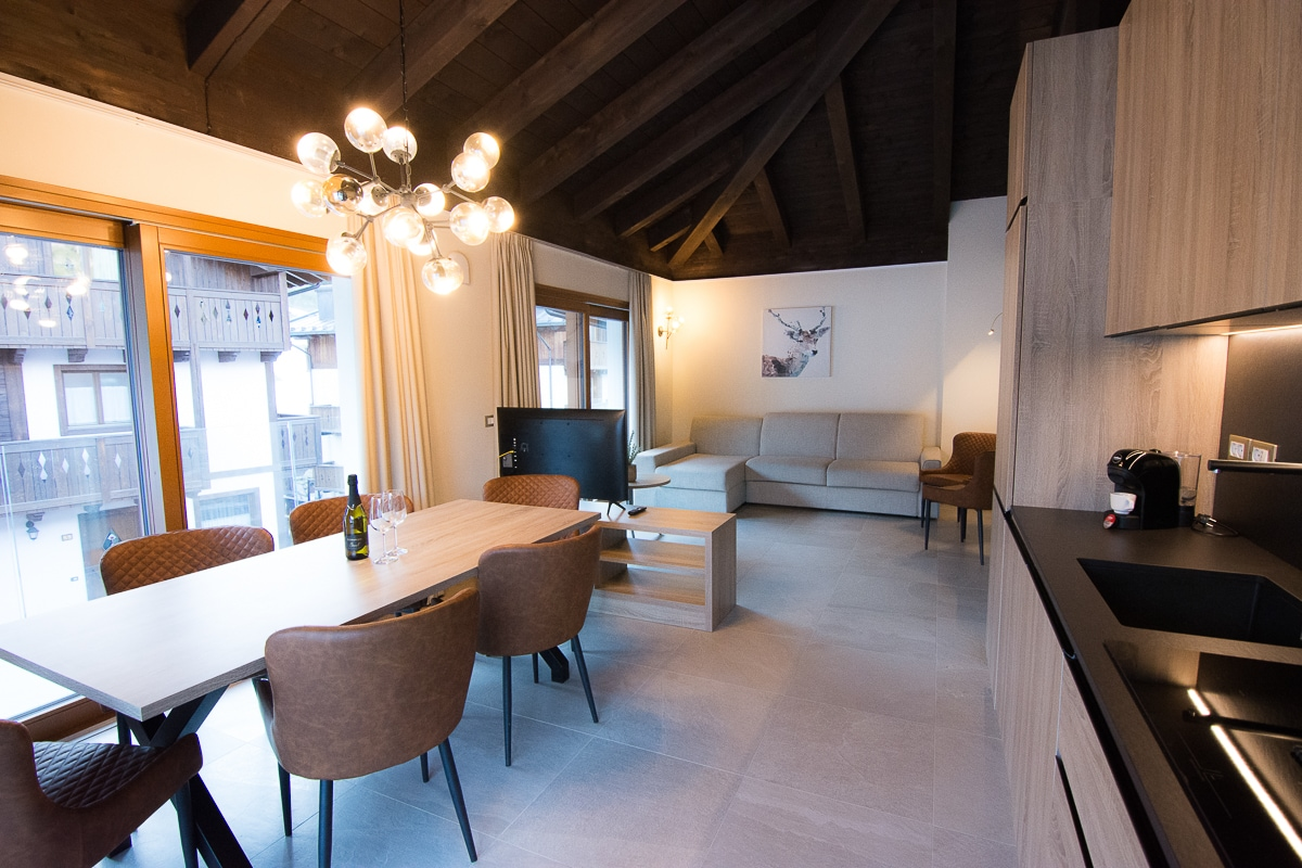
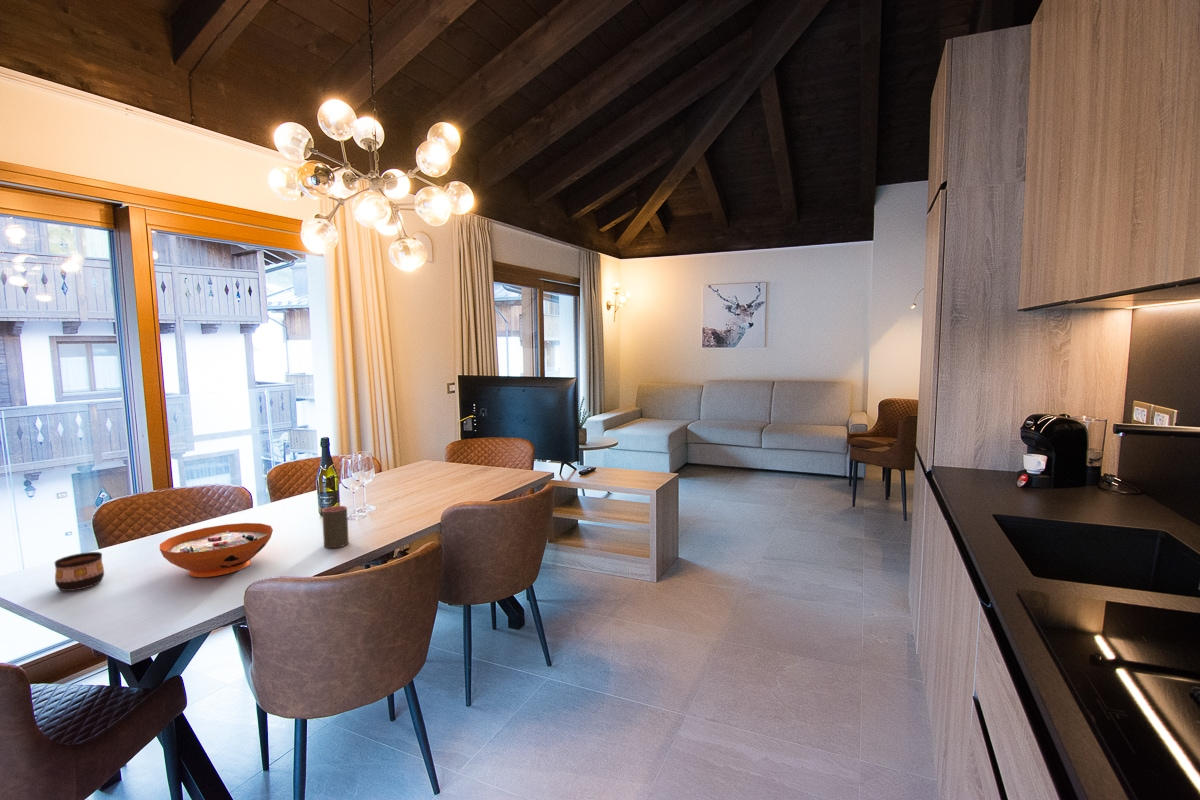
+ decorative bowl [159,522,274,578]
+ cup [321,505,350,549]
+ cup [54,551,105,592]
